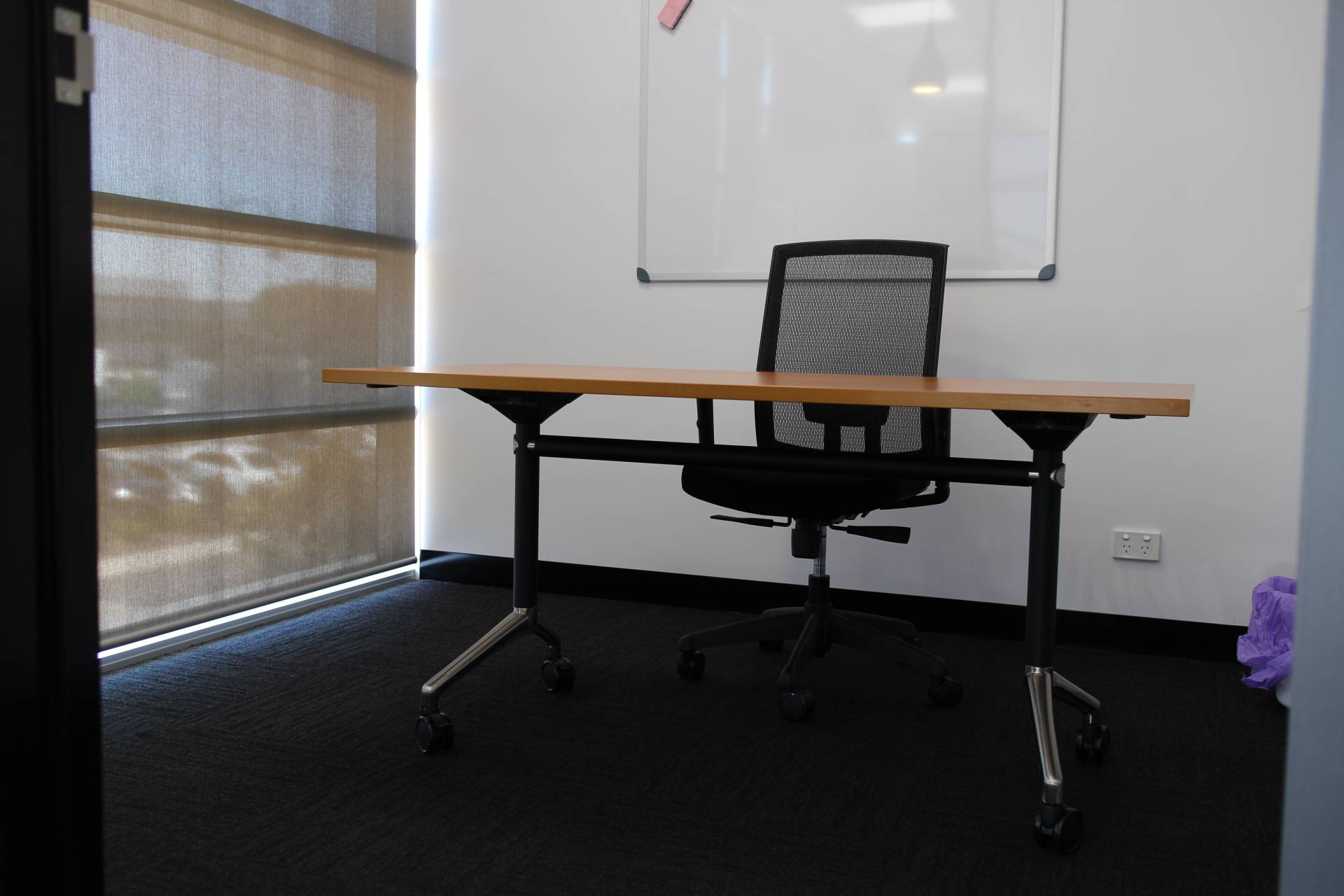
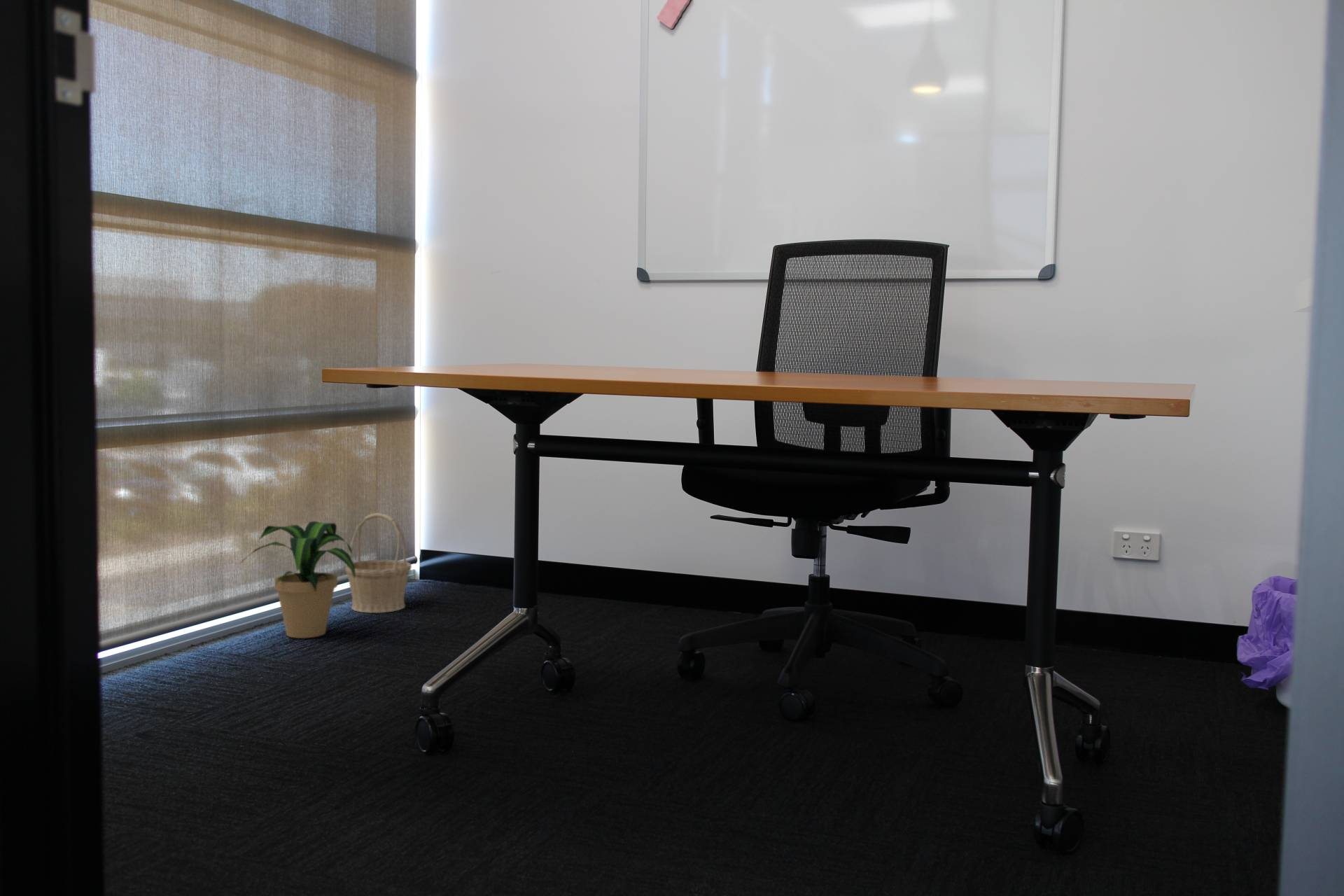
+ potted plant [239,521,356,639]
+ basket [344,512,412,613]
